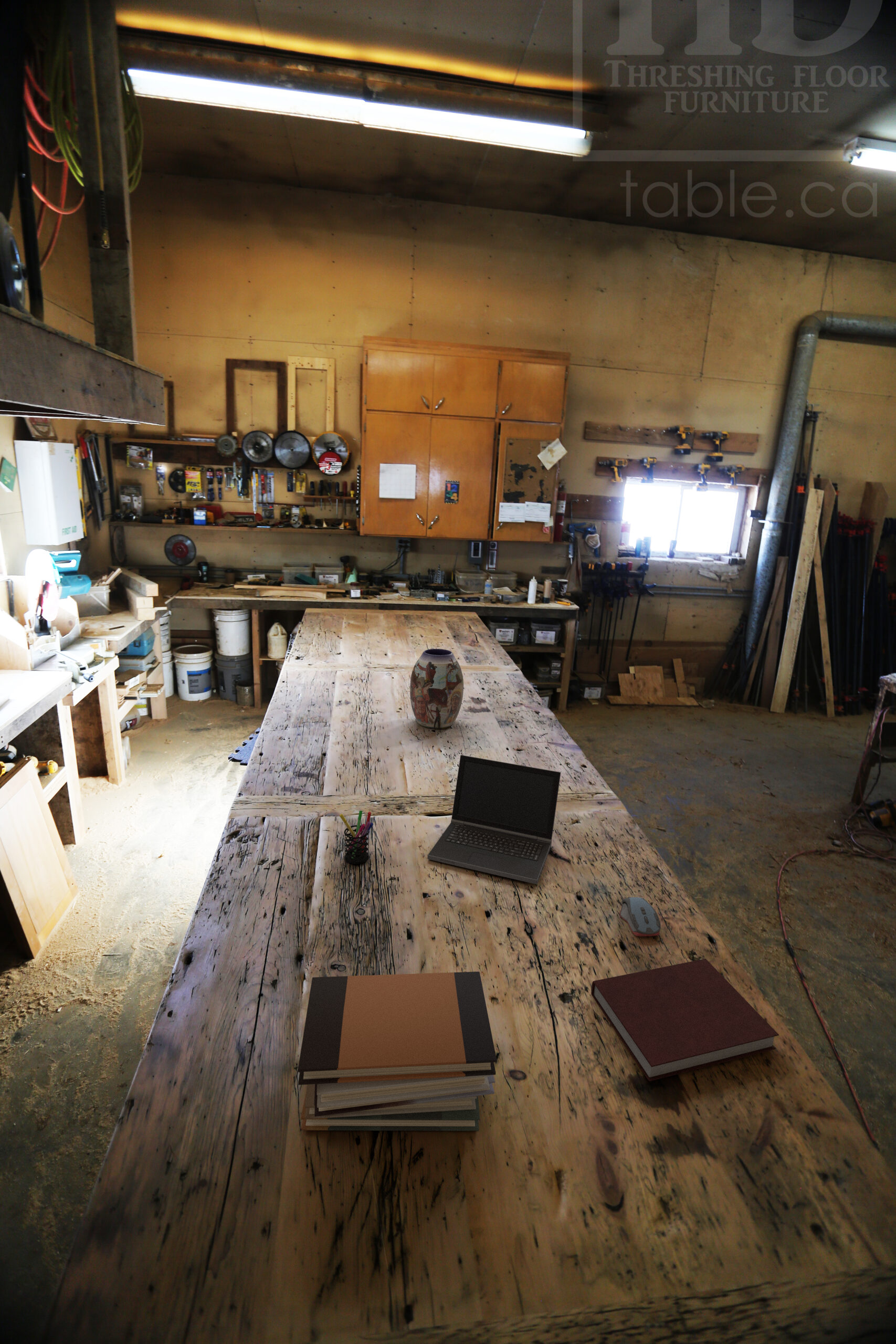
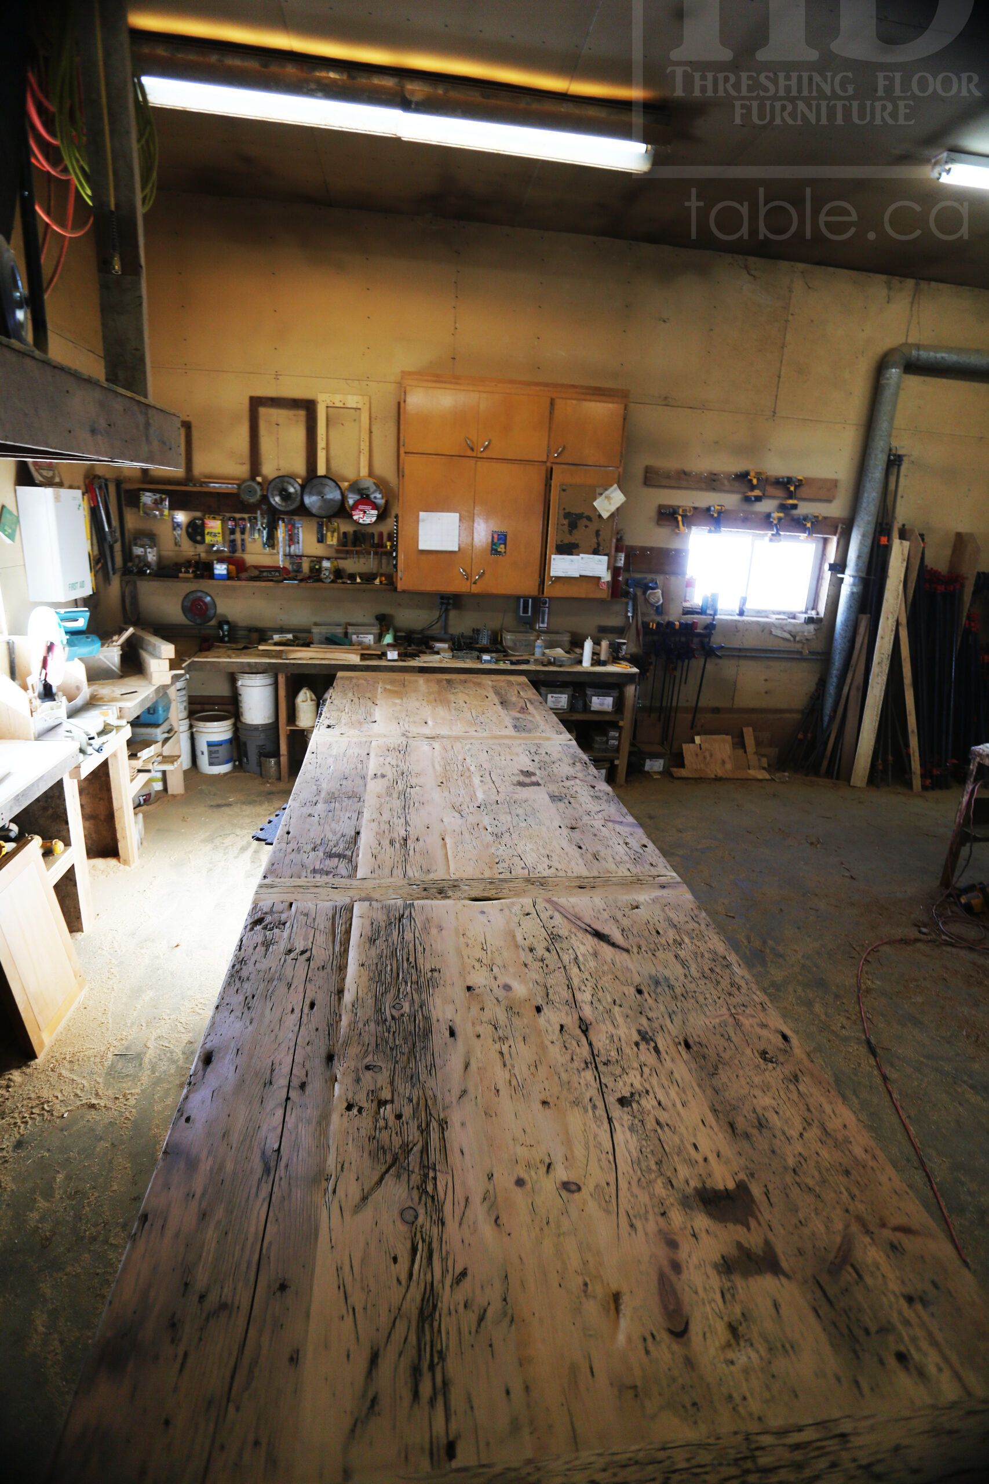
- book stack [298,971,497,1131]
- laptop computer [427,754,561,885]
- computer mouse [619,897,661,937]
- notebook [591,958,779,1082]
- vase [409,648,464,730]
- pen holder [339,810,374,865]
